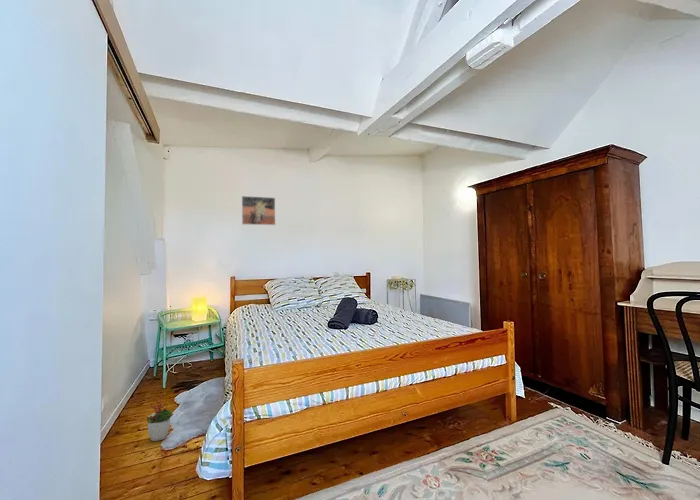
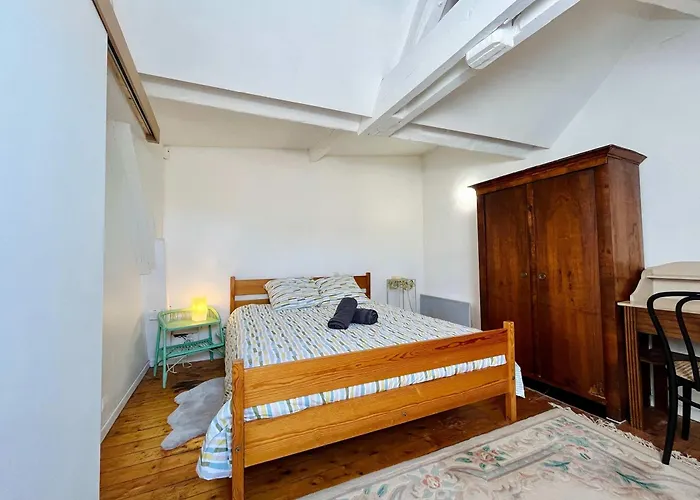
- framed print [241,195,277,226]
- decorative plant [146,393,174,442]
